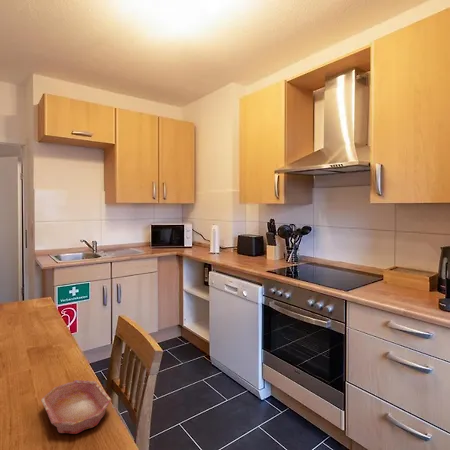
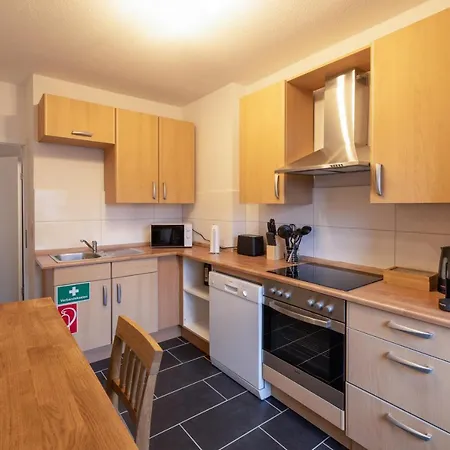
- bowl [40,379,112,435]
